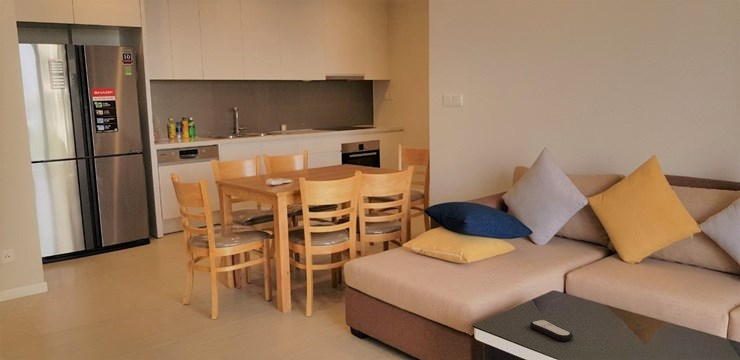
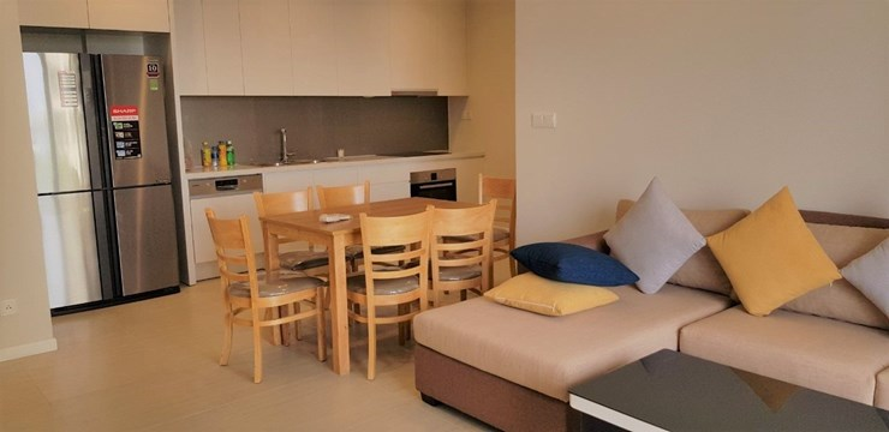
- remote control [529,319,574,342]
